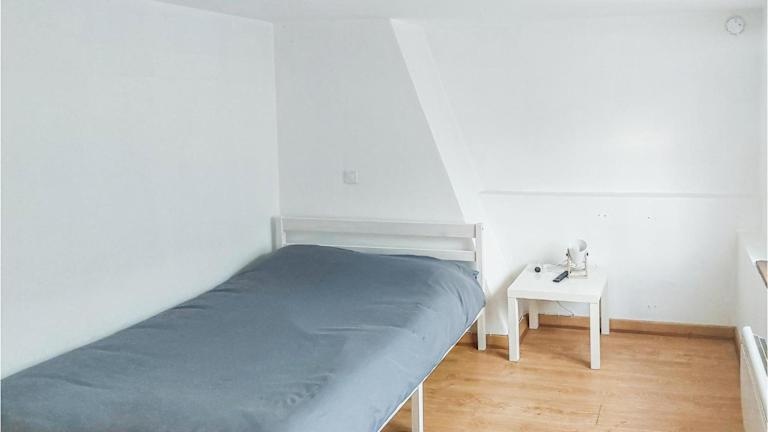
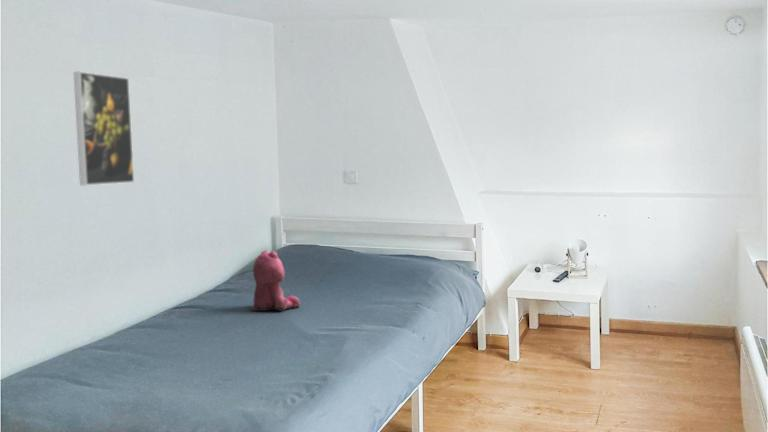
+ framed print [73,70,135,187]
+ teddy bear [250,249,301,312]
